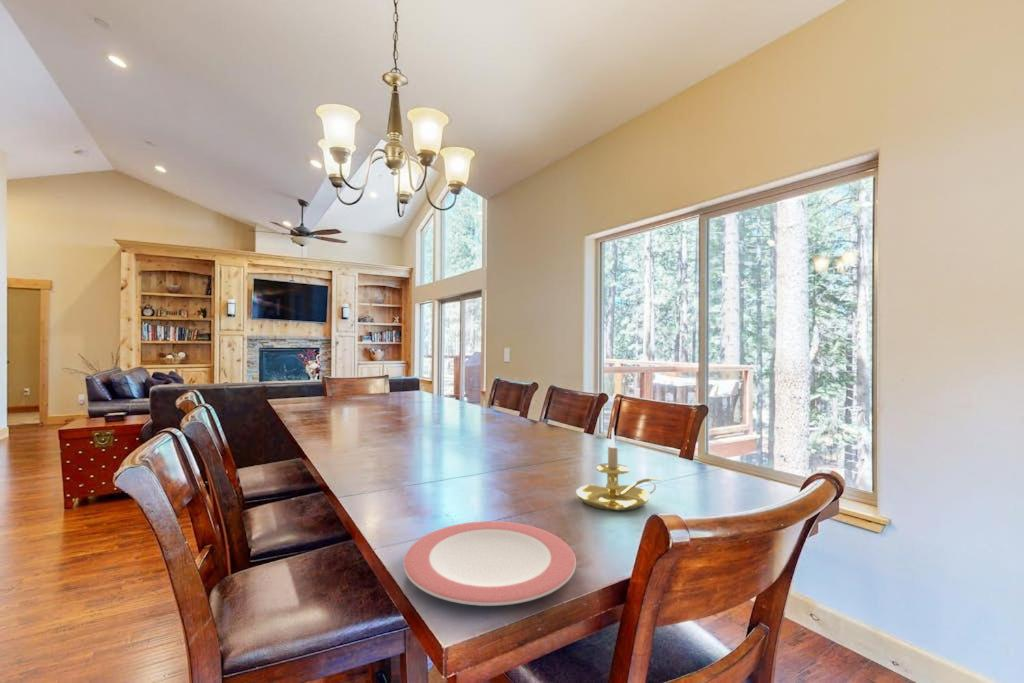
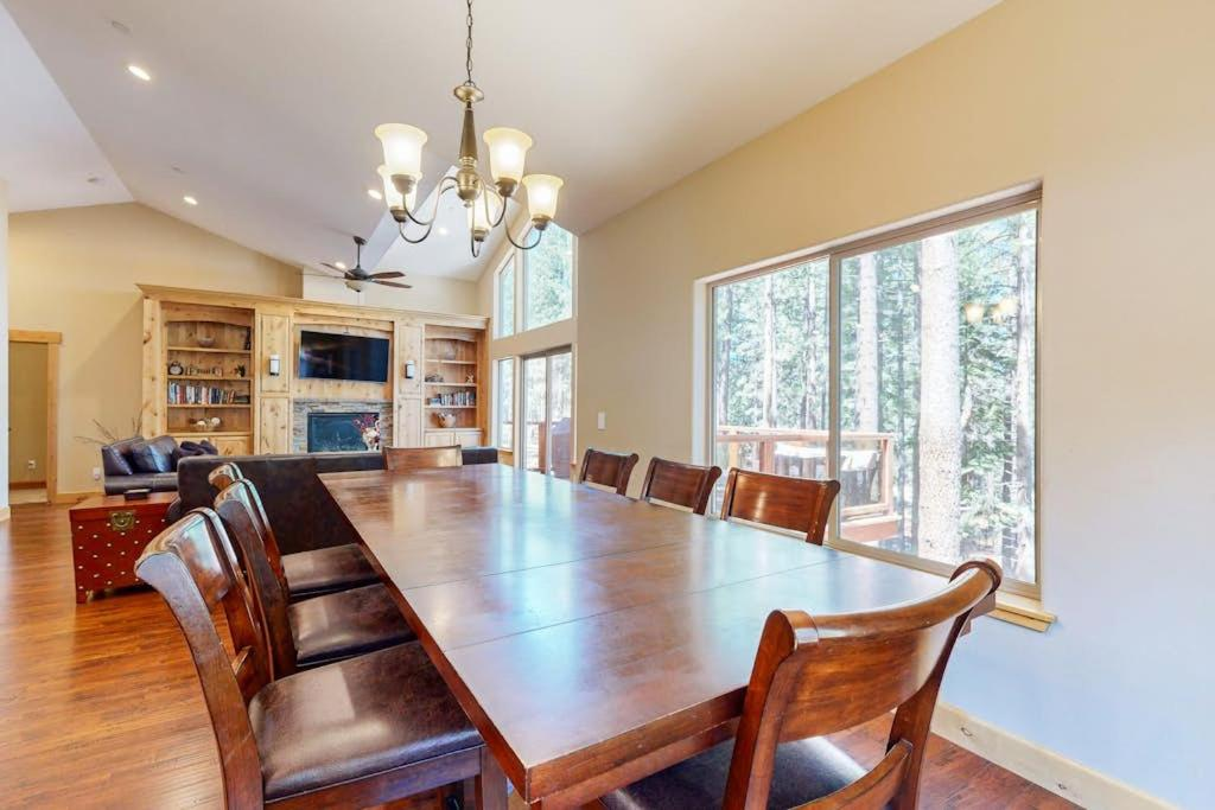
- candle holder [575,427,663,512]
- plate [403,520,577,607]
